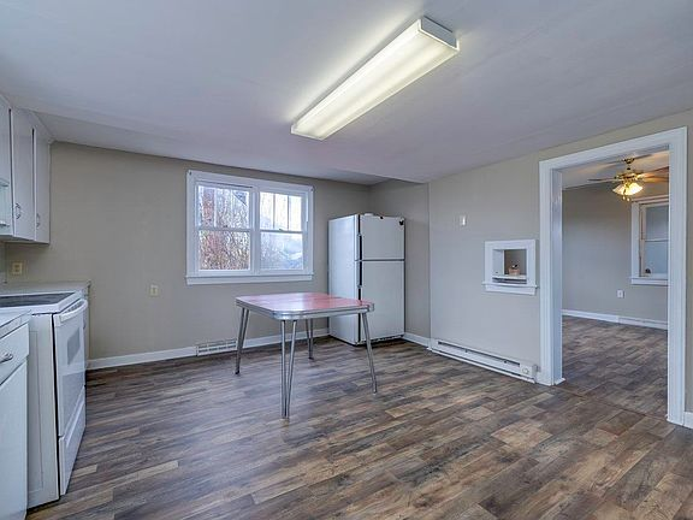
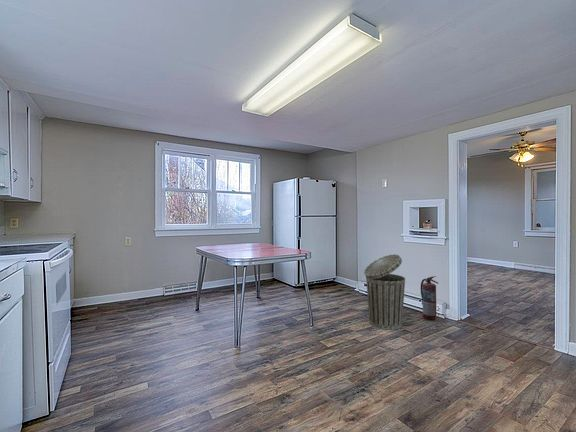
+ trash can [363,253,406,331]
+ fire extinguisher [420,275,439,321]
